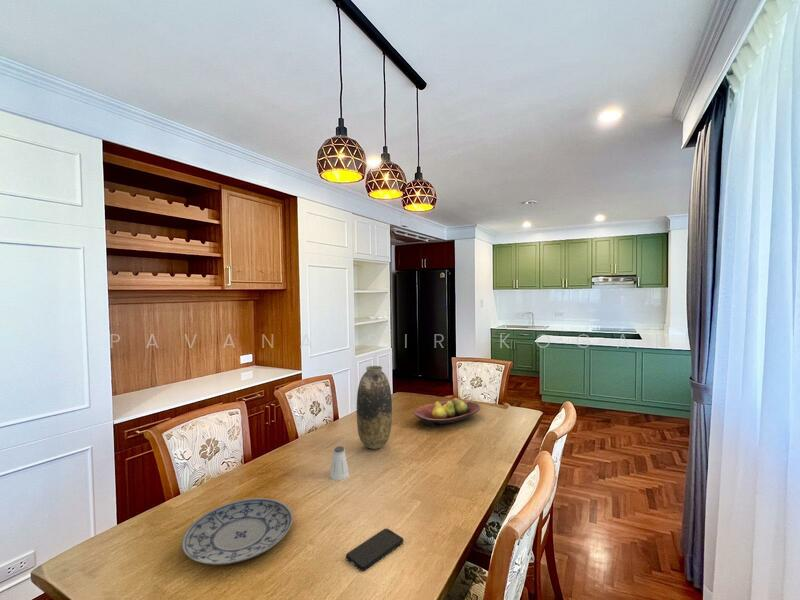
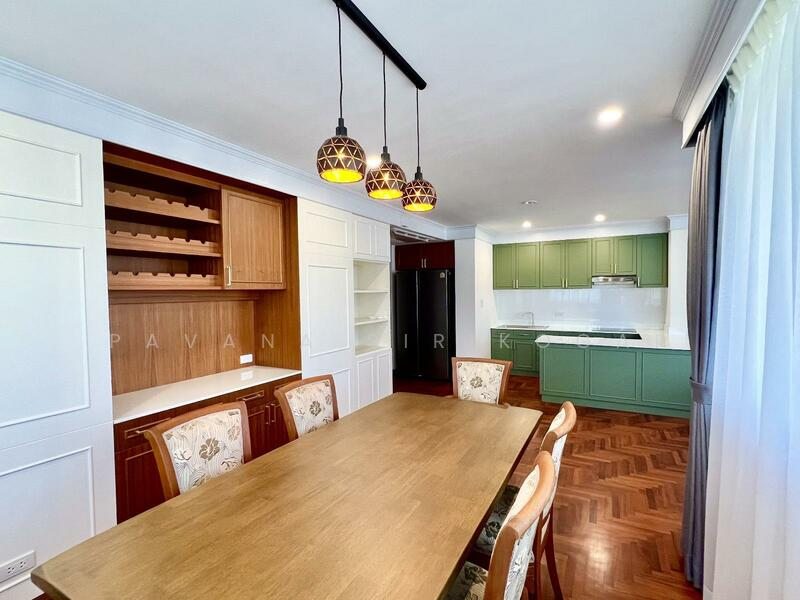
- smartphone [345,528,404,572]
- vase [356,365,393,450]
- plate [181,497,294,566]
- saltshaker [329,445,350,481]
- fruit bowl [413,397,482,428]
